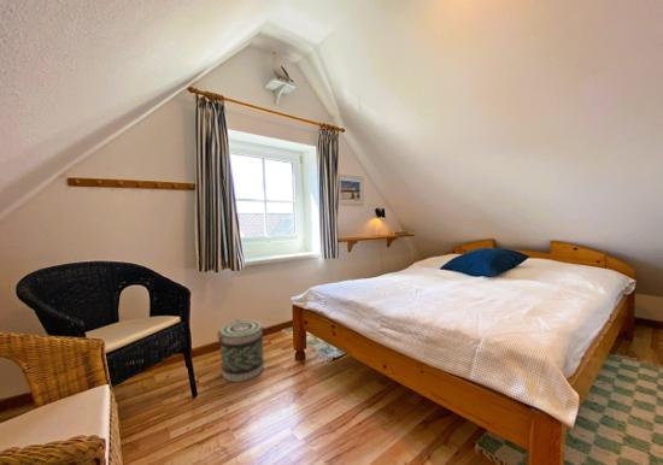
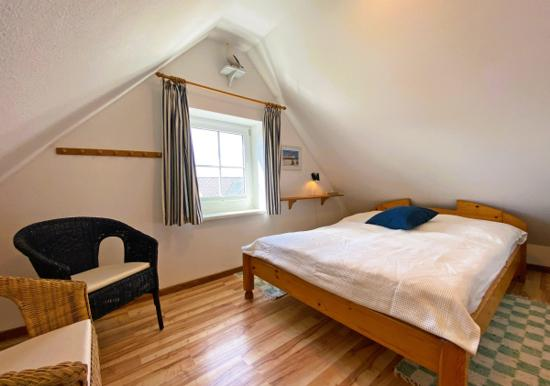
- basket [217,318,265,383]
